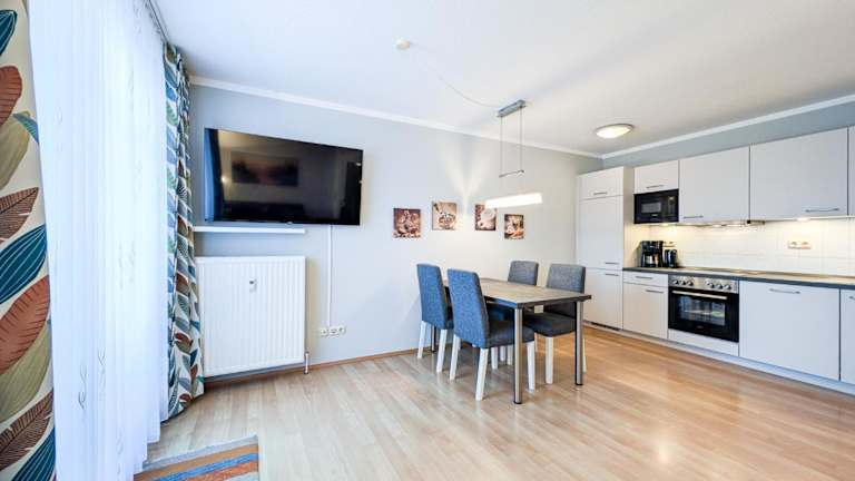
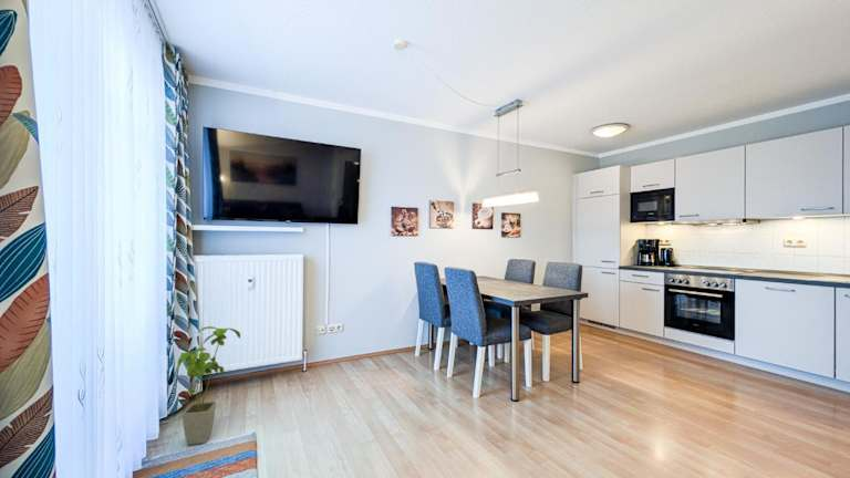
+ house plant [177,325,241,446]
